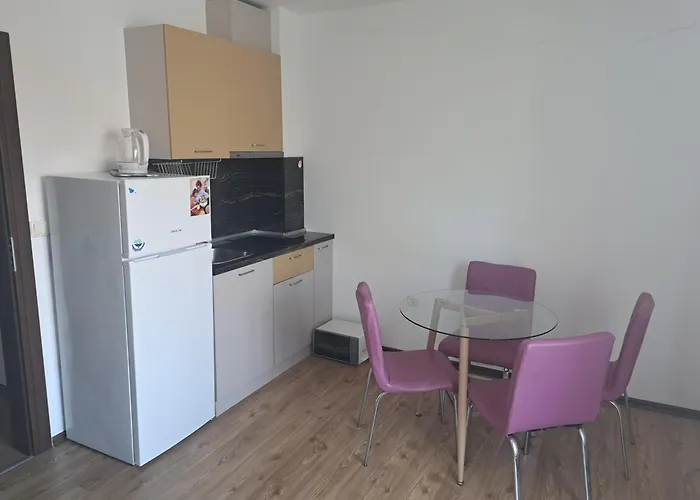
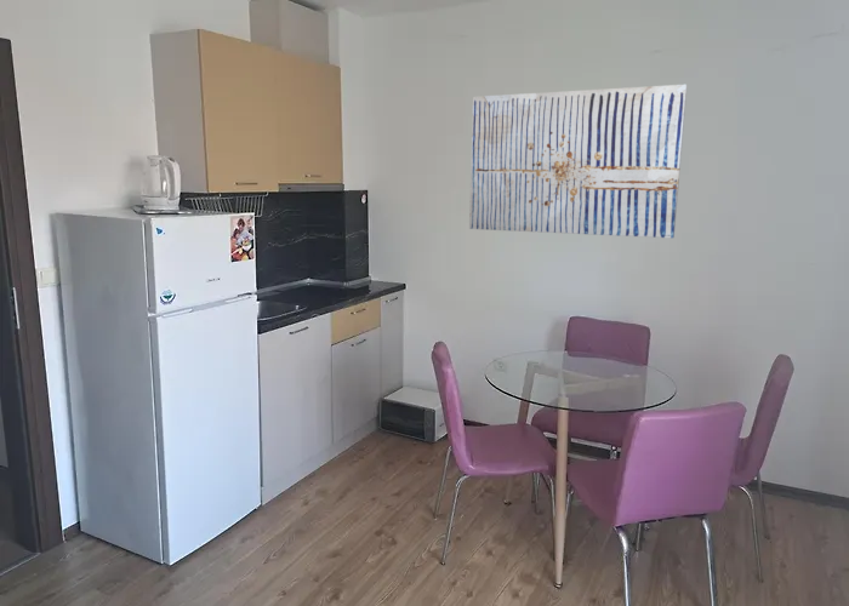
+ wall art [468,84,689,240]
